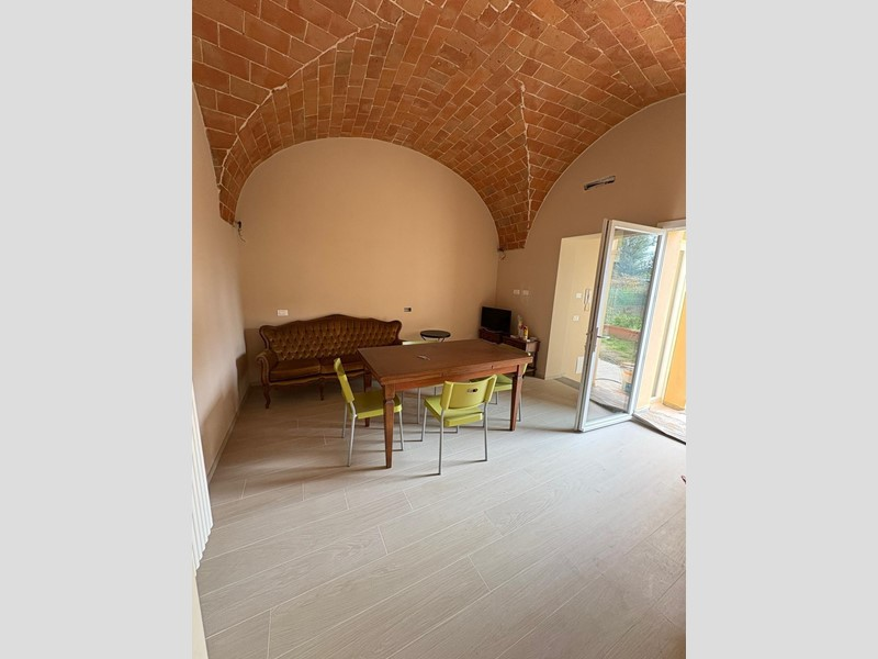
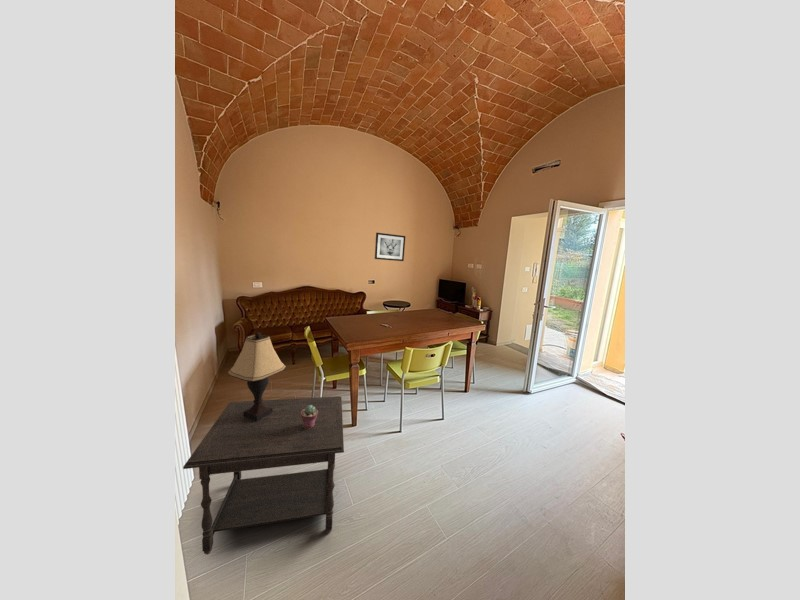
+ lamp [227,332,287,421]
+ side table [182,395,345,555]
+ wall art [374,232,406,262]
+ potted succulent [301,405,318,429]
